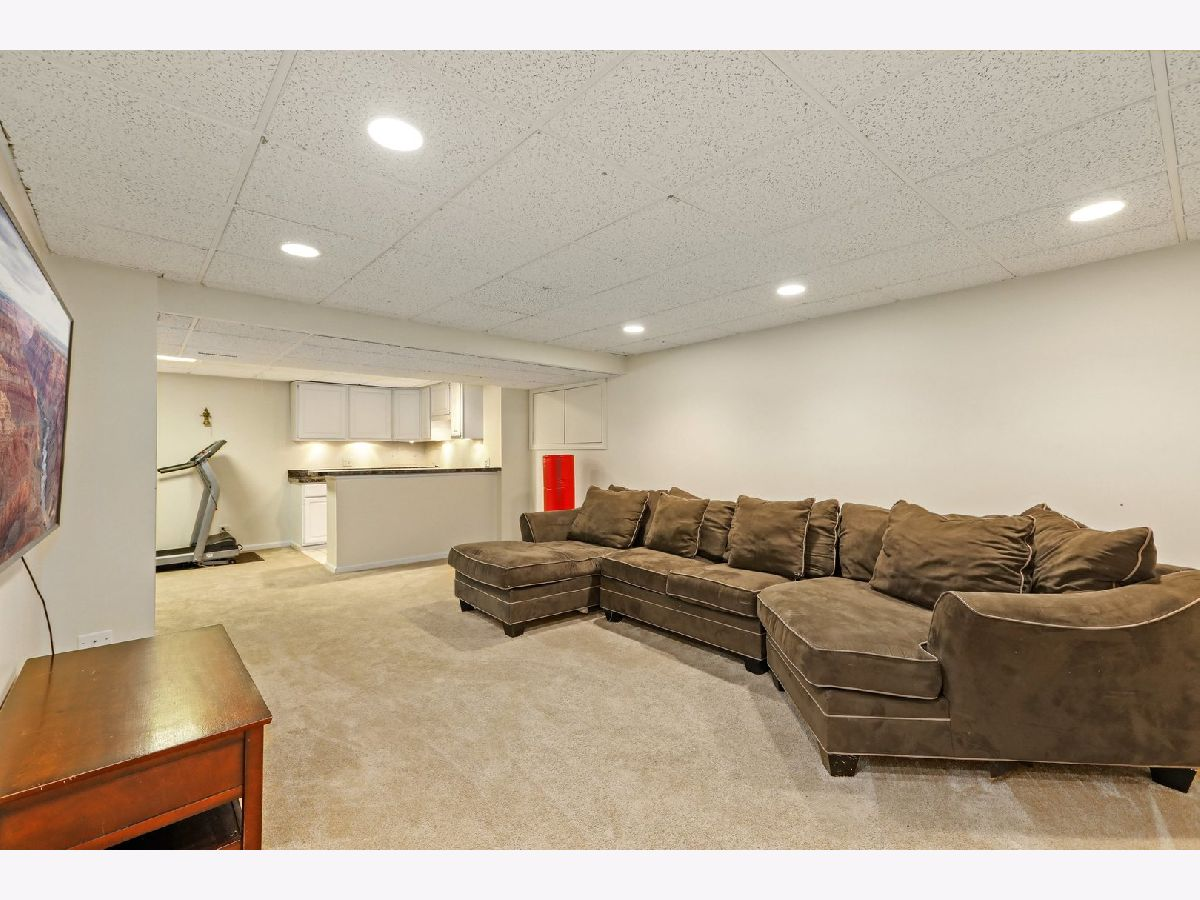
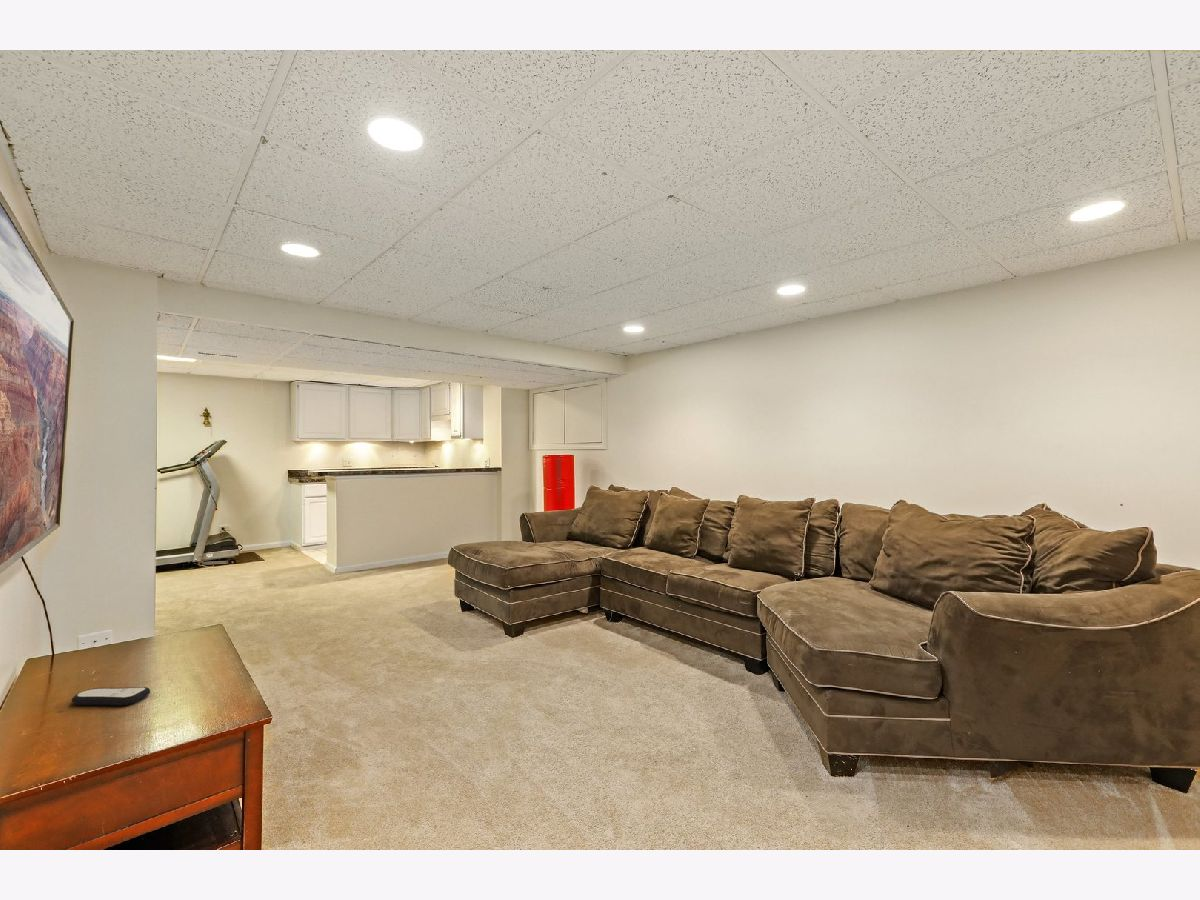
+ remote control [71,686,151,706]
